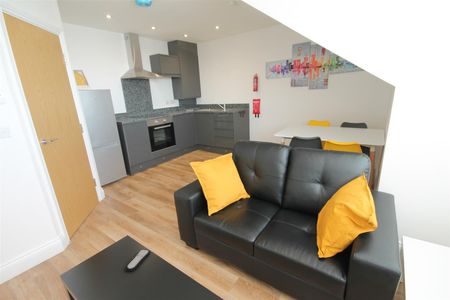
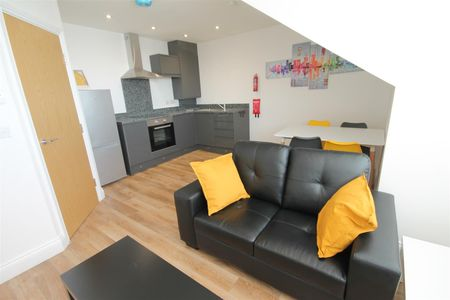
- remote control [125,248,151,272]
